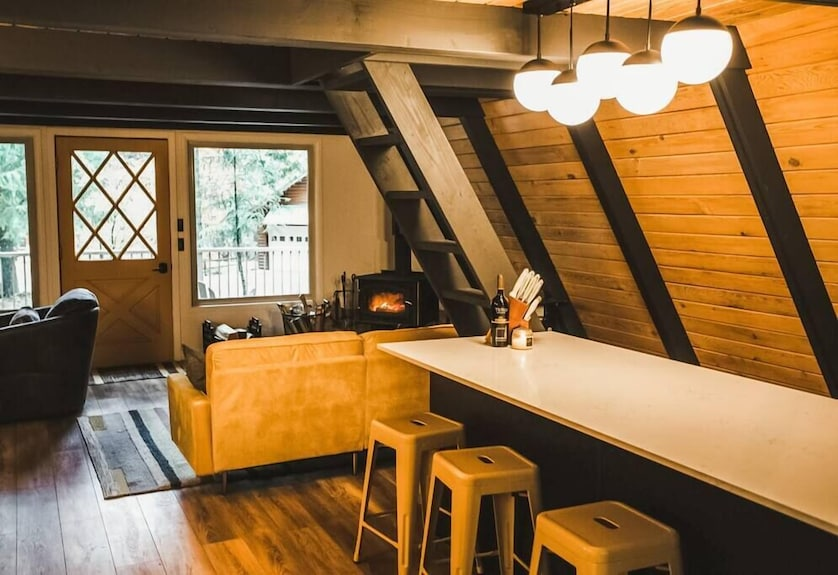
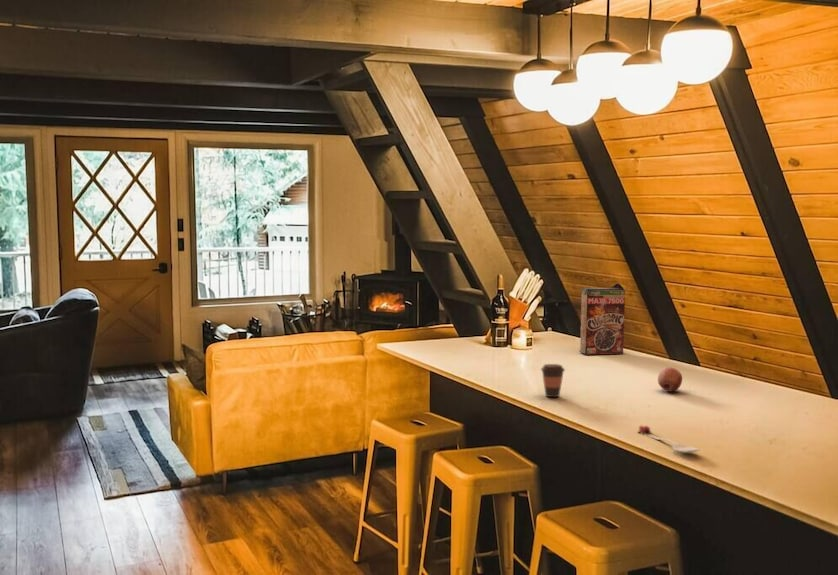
+ cereal box [579,282,626,355]
+ fruit [657,366,683,393]
+ coffee cup [540,363,566,398]
+ spoon [637,424,700,454]
